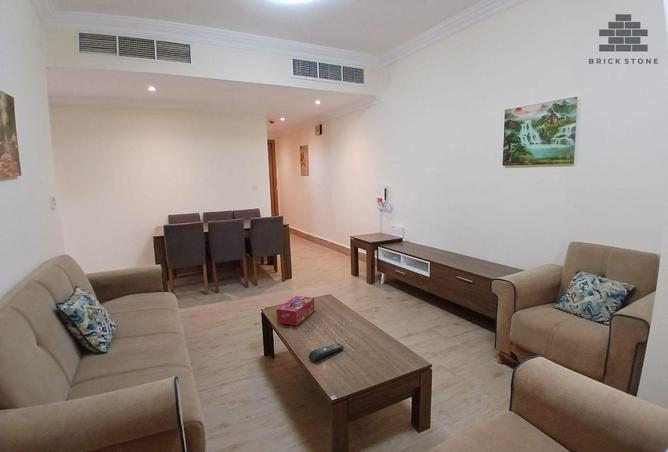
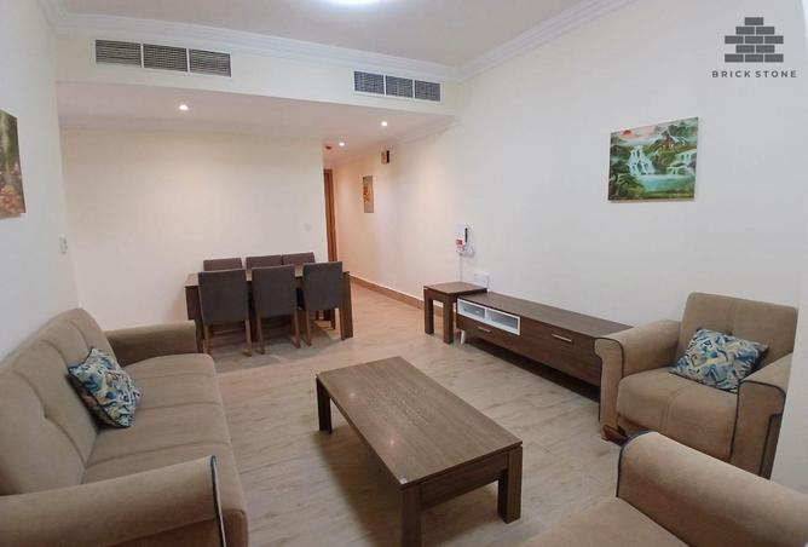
- tissue box [276,295,315,326]
- remote control [308,342,345,363]
